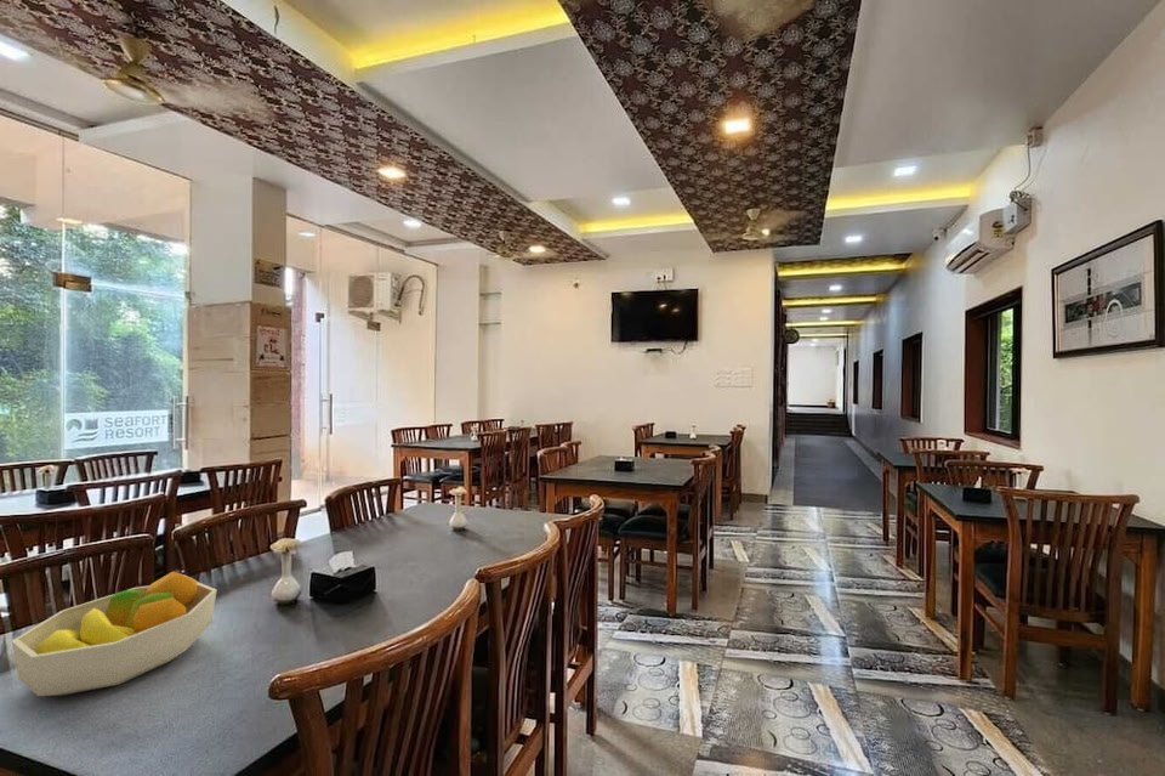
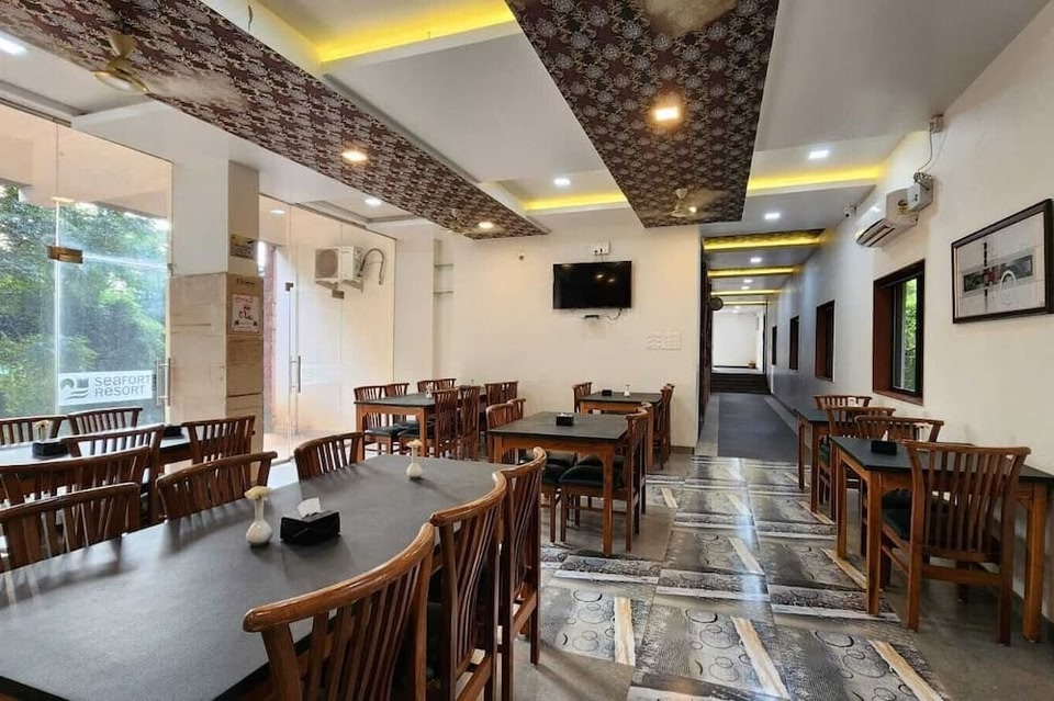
- fruit bowl [11,571,218,697]
